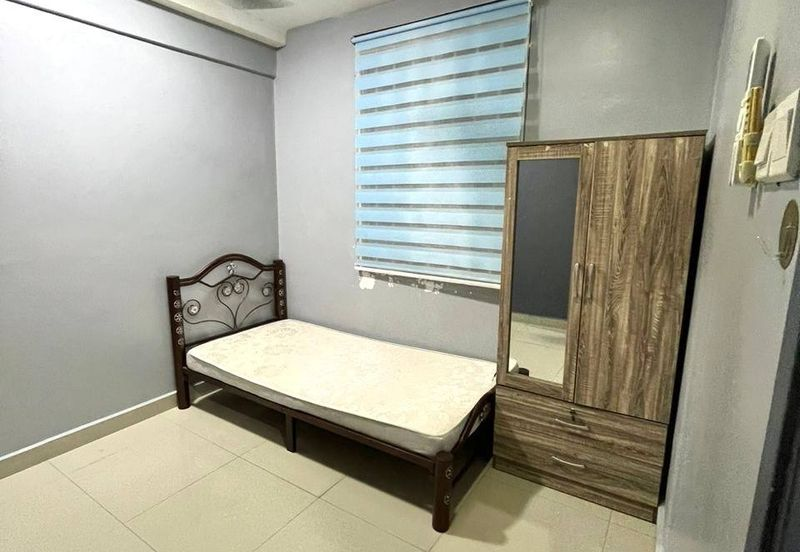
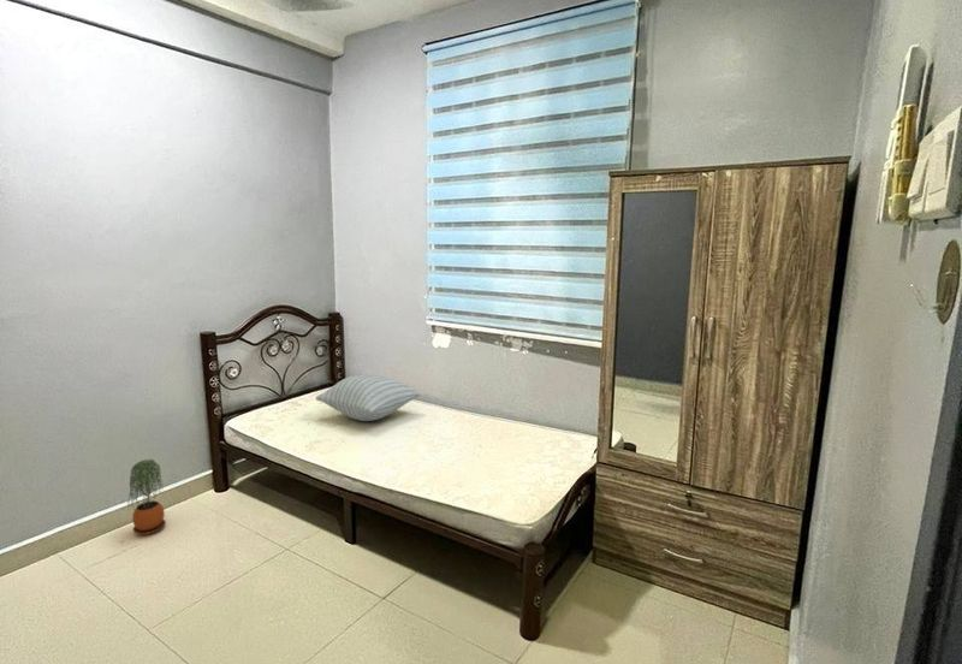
+ pillow [315,374,422,422]
+ potted plant [126,458,167,535]
